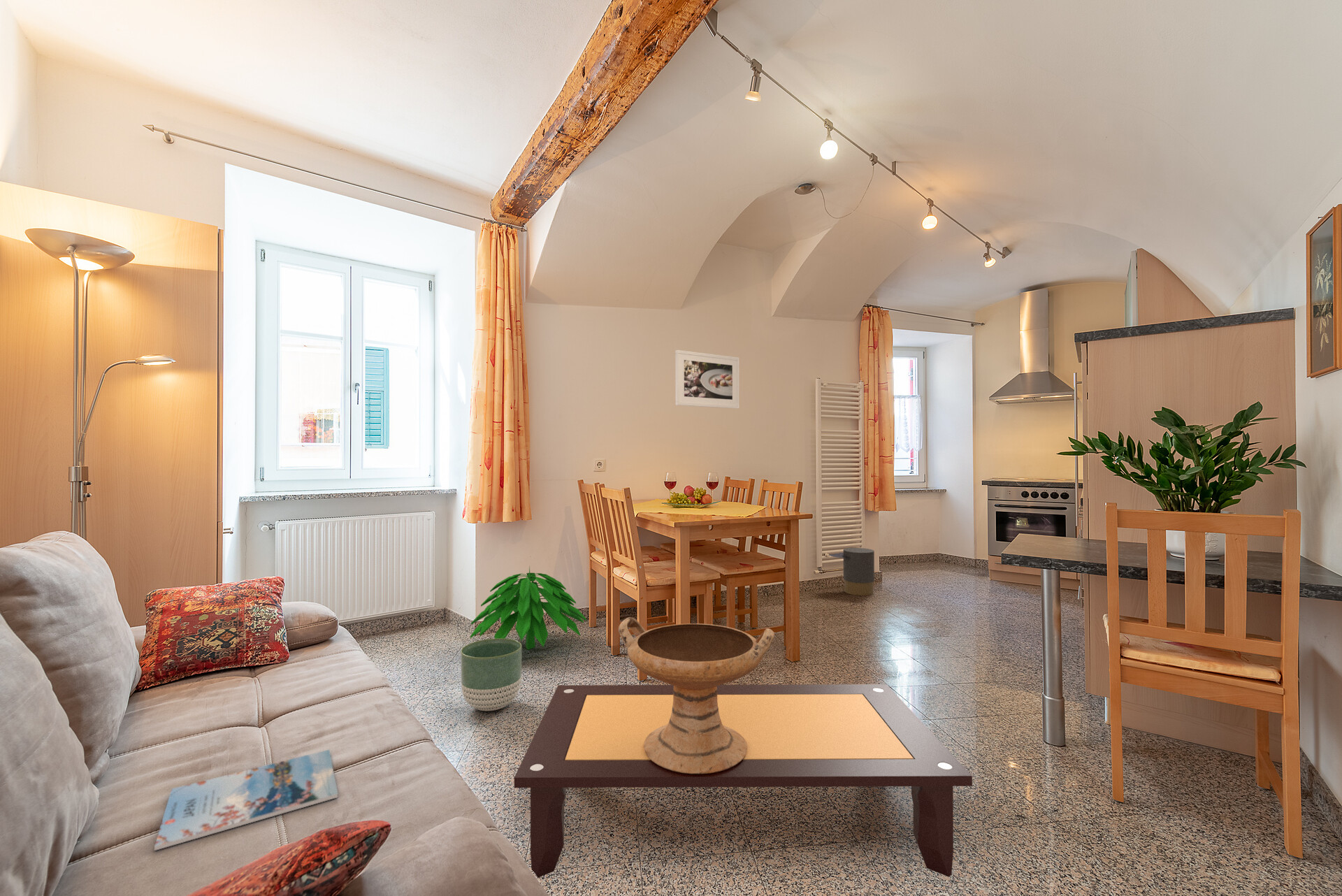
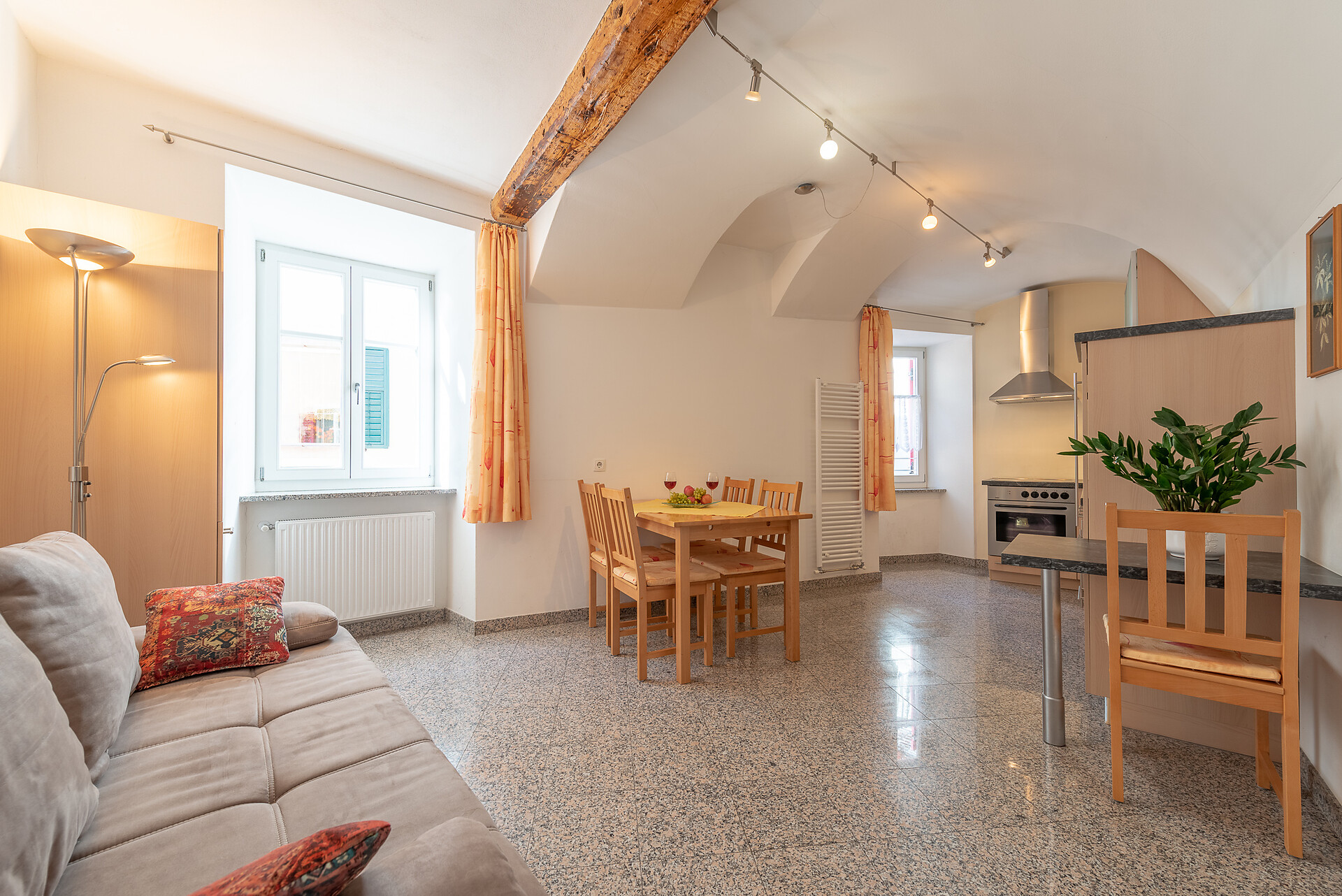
- indoor plant [470,565,587,650]
- trash can [828,547,875,596]
- magazine [154,749,338,851]
- coffee table [514,684,973,878]
- decorative bowl [618,616,775,774]
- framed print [674,349,739,410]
- planter [460,638,523,711]
